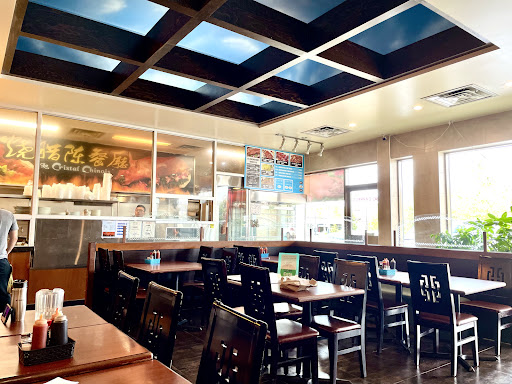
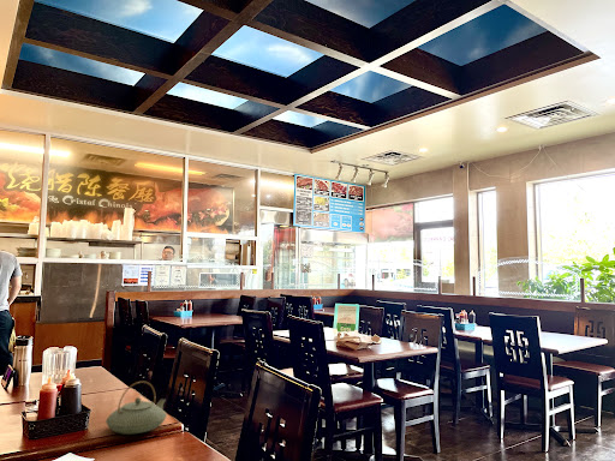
+ teapot [105,381,168,436]
